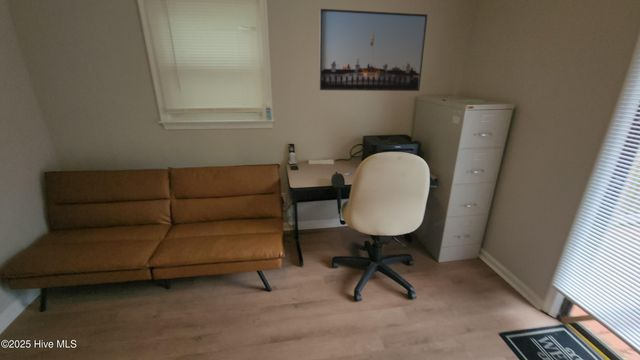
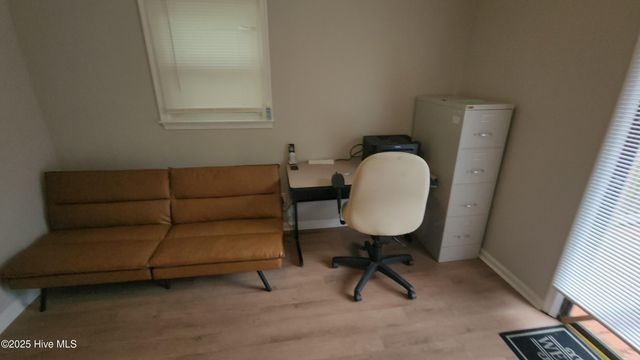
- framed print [318,8,428,92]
